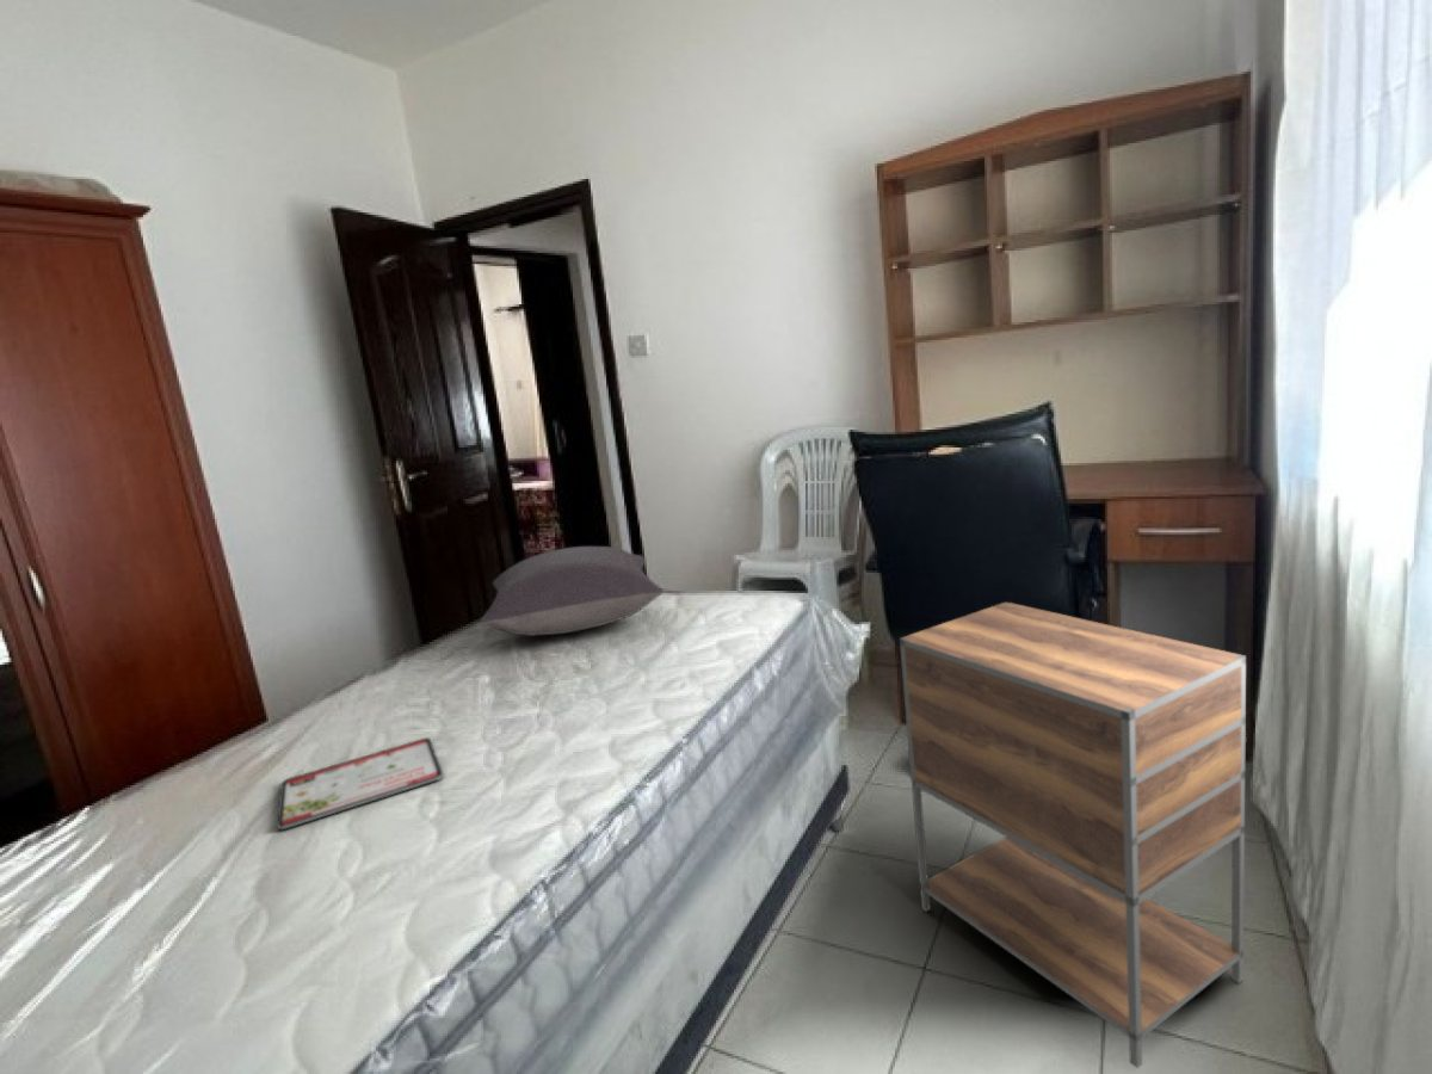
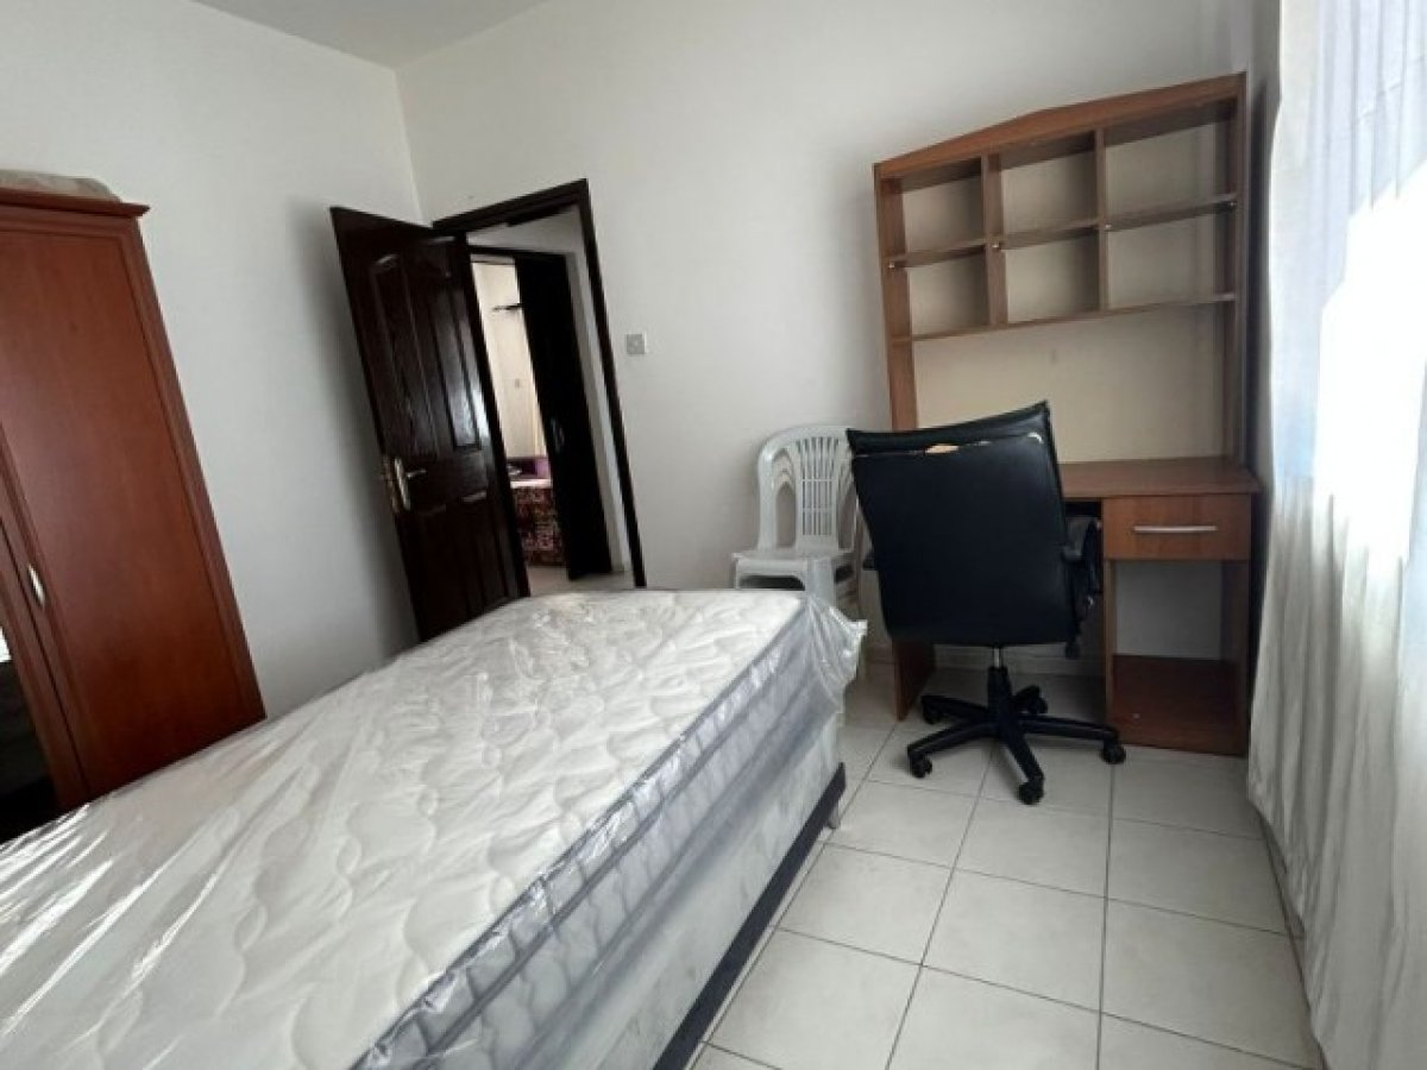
- pillow [479,545,665,637]
- nightstand [899,600,1247,1069]
- tablet [276,736,445,831]
